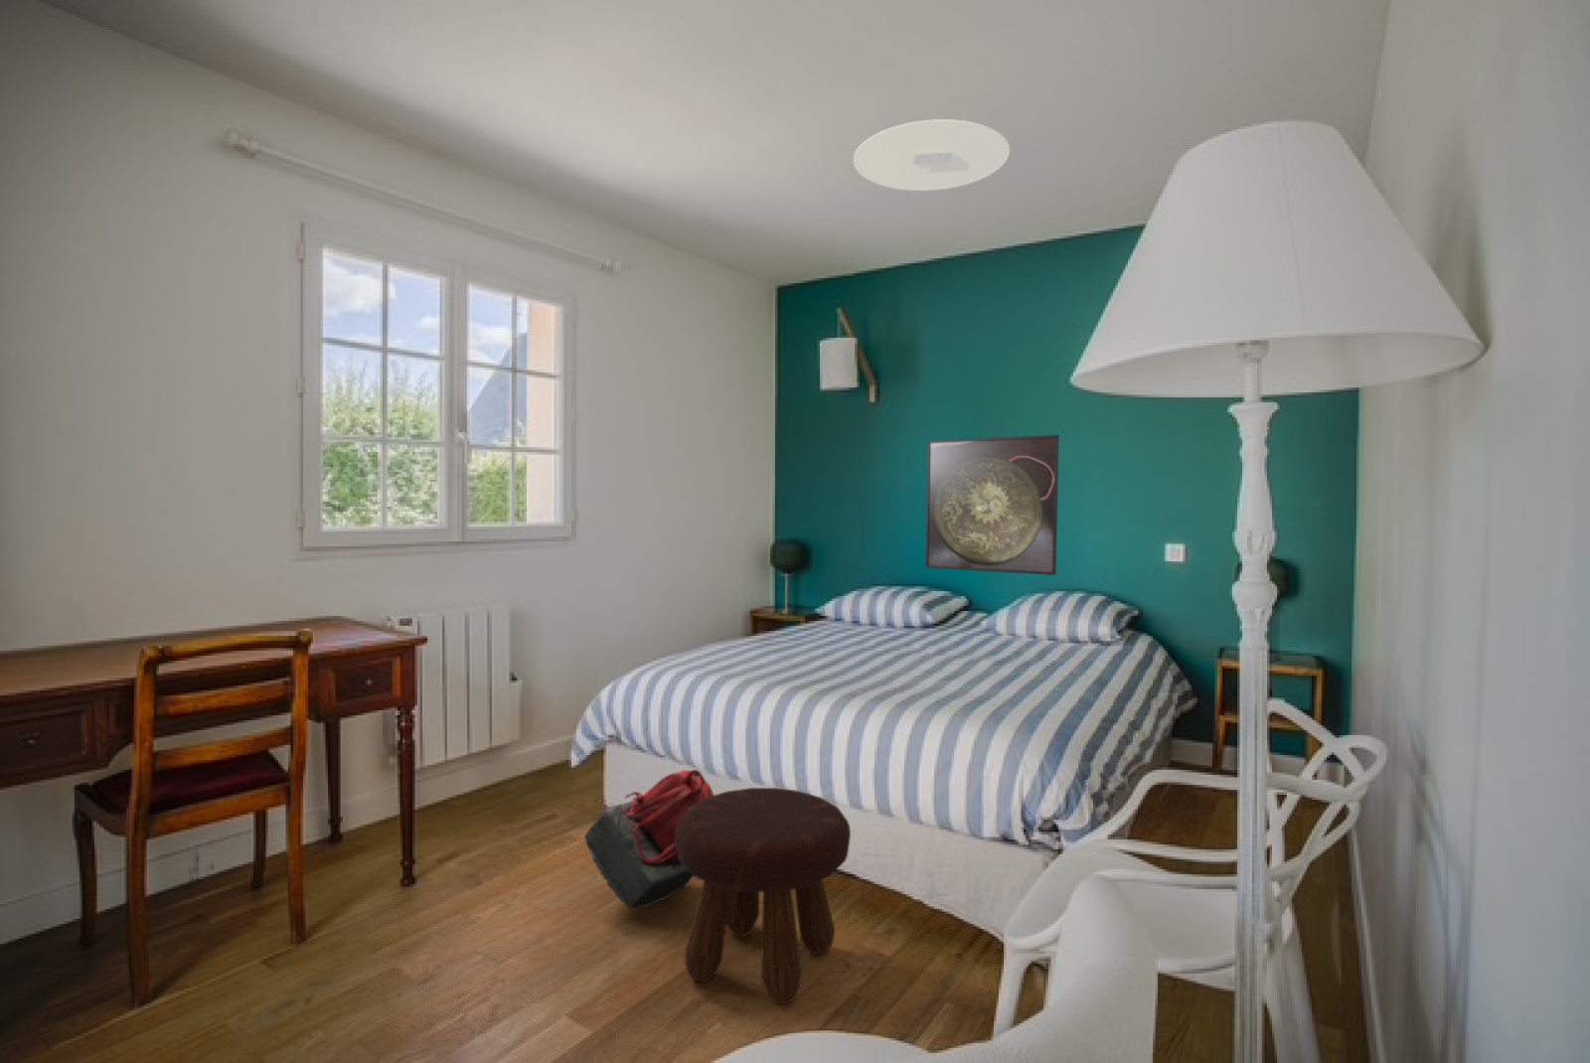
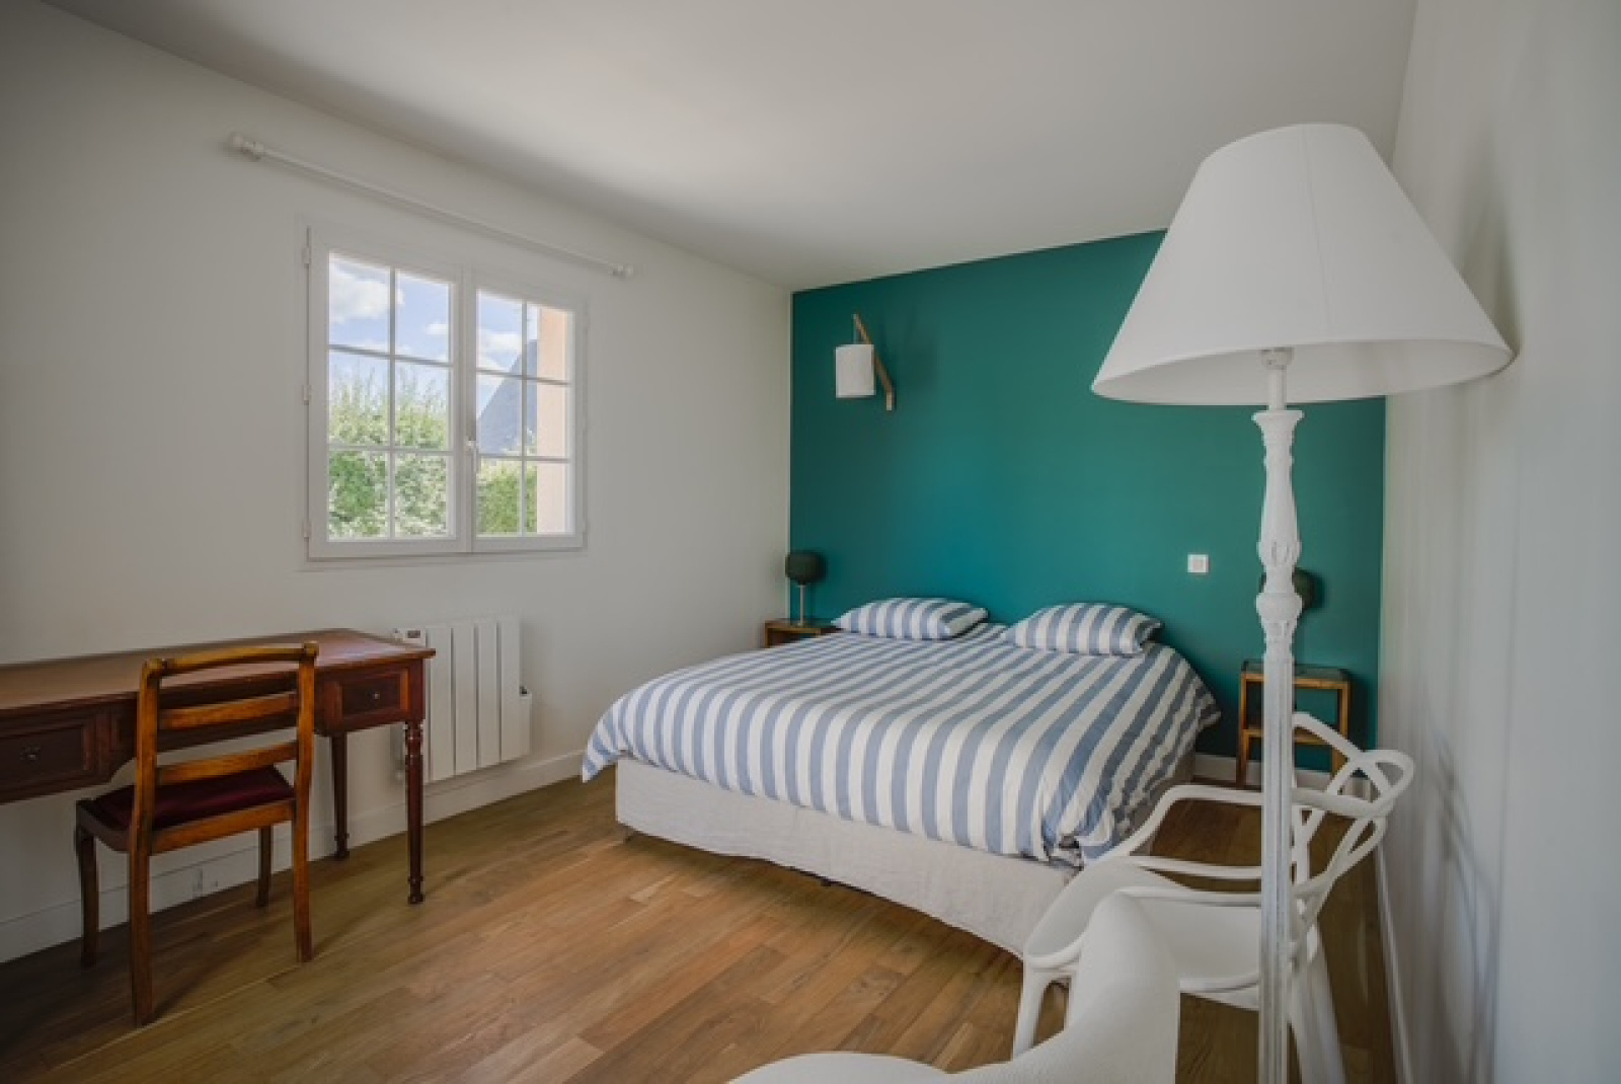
- footstool [675,787,852,1005]
- backpack [584,769,714,911]
- ceiling light [853,119,1011,192]
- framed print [924,434,1061,577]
